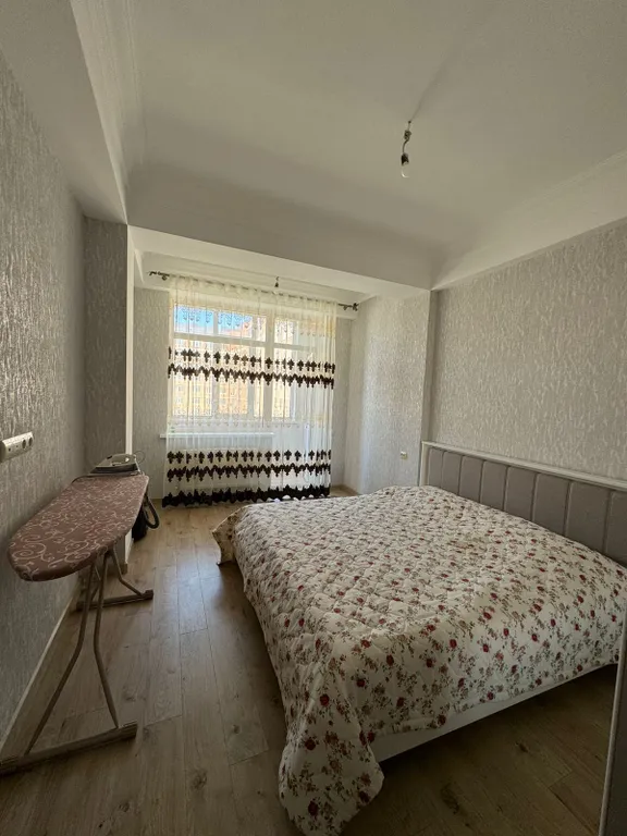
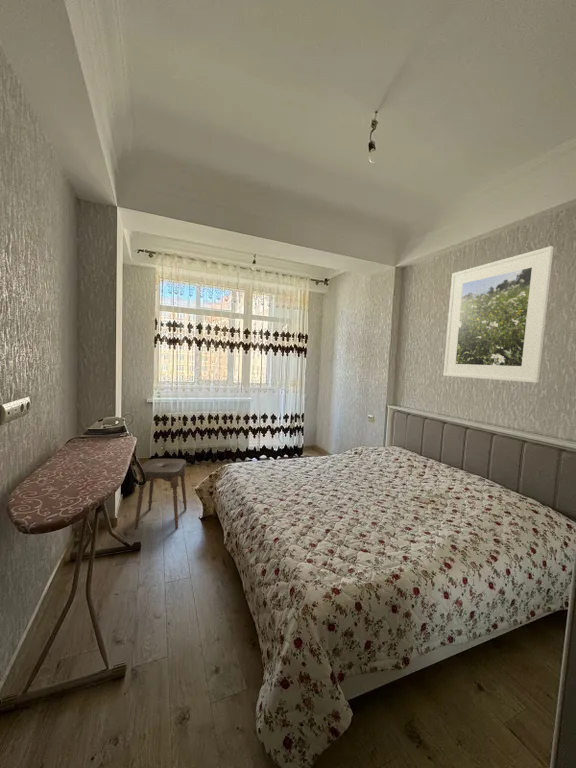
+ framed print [443,245,554,384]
+ stool [134,458,188,530]
